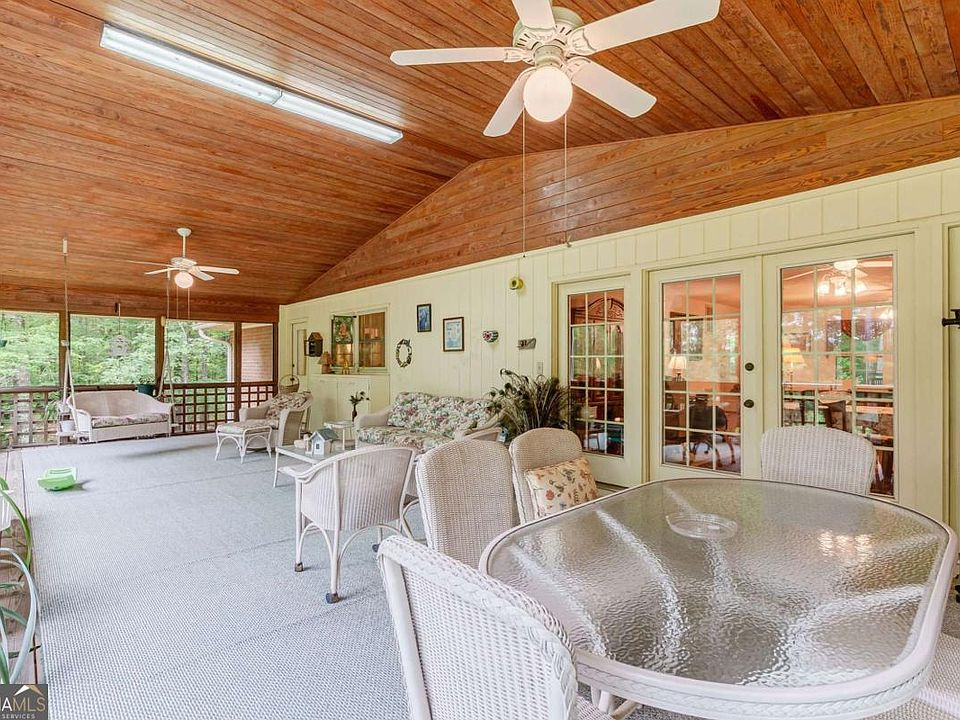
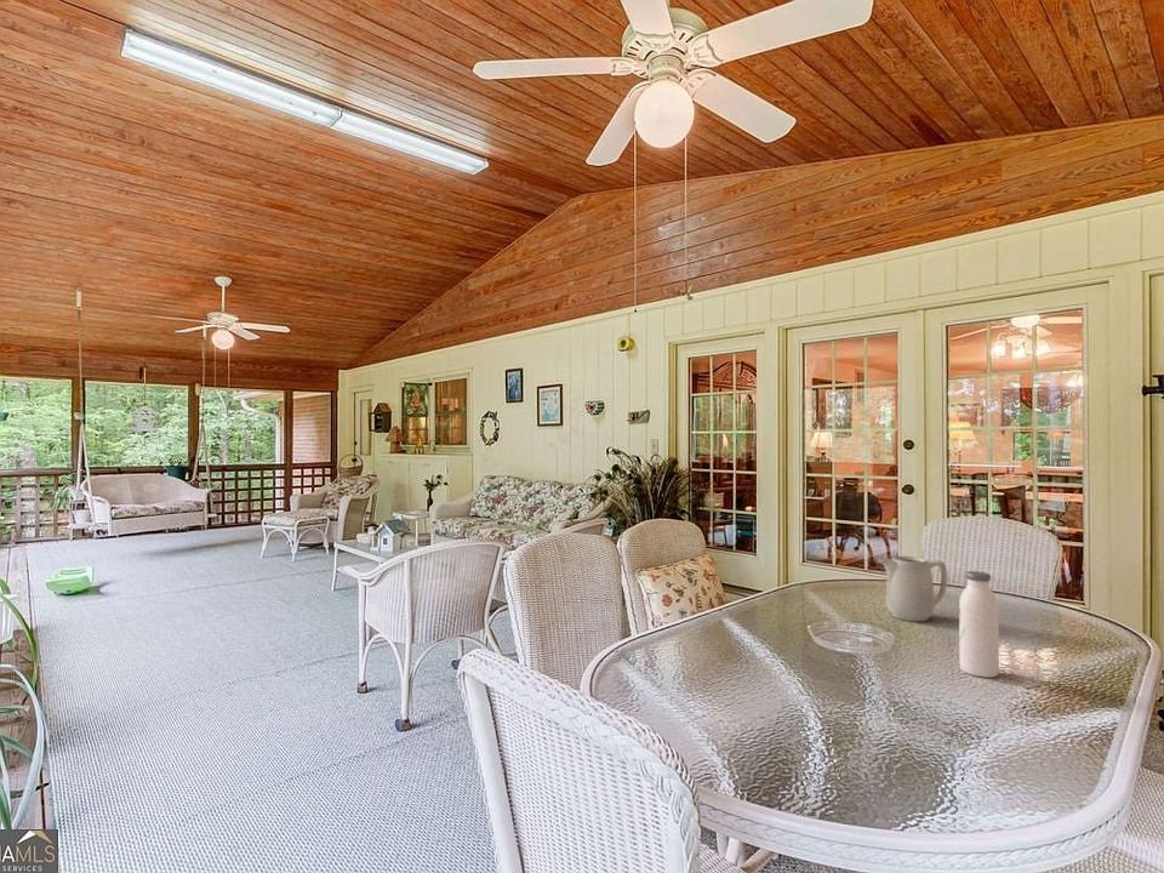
+ pitcher [877,555,948,622]
+ water bottle [958,570,1000,679]
